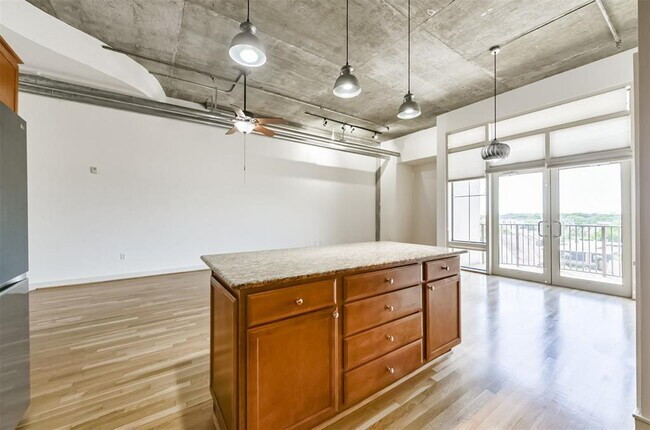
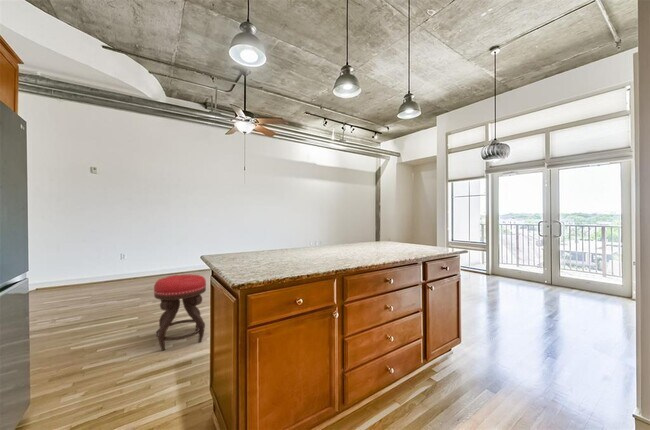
+ stool [153,274,207,352]
